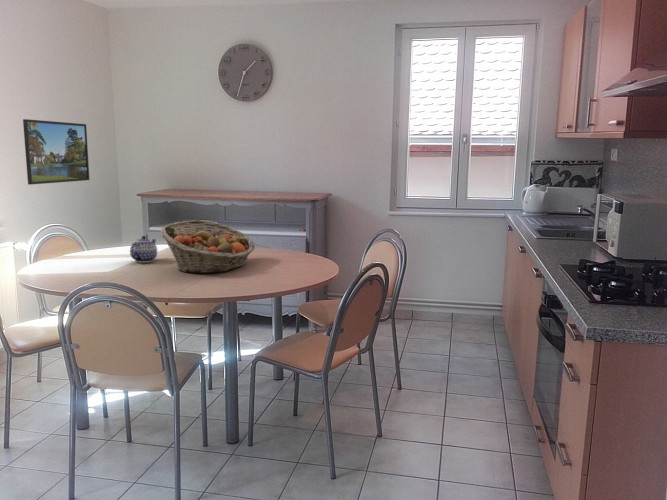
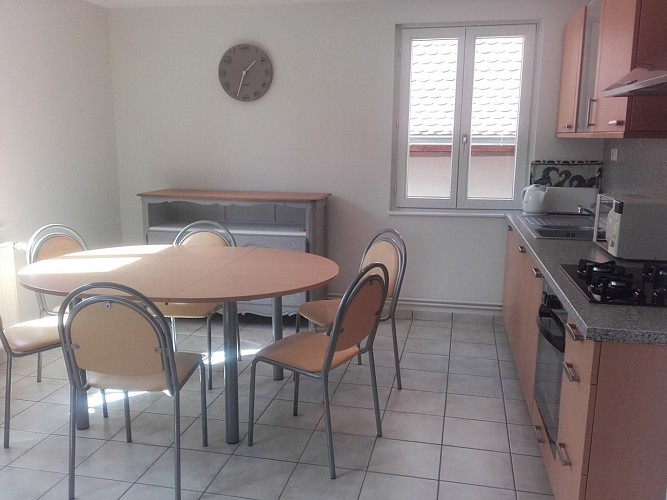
- fruit basket [160,219,256,274]
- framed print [22,118,90,186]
- teapot [129,235,158,264]
